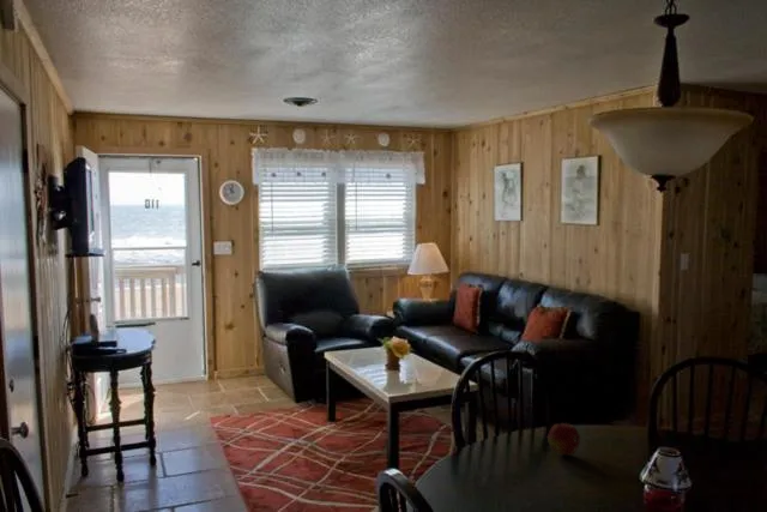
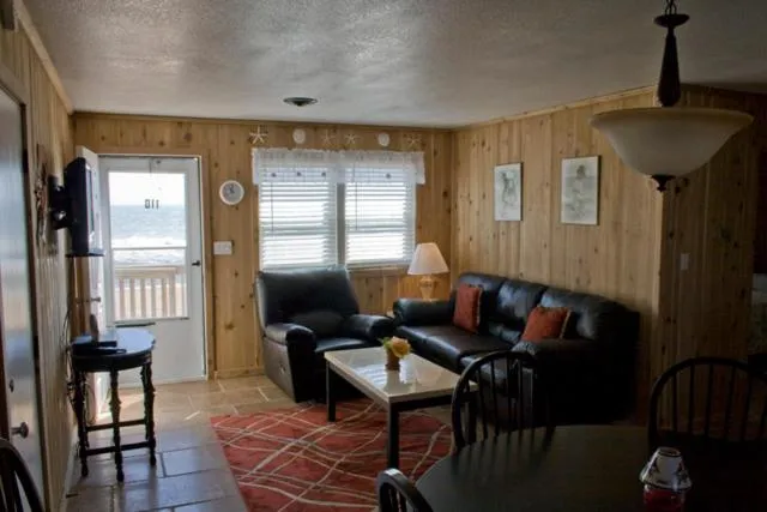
- fruit [545,422,581,457]
